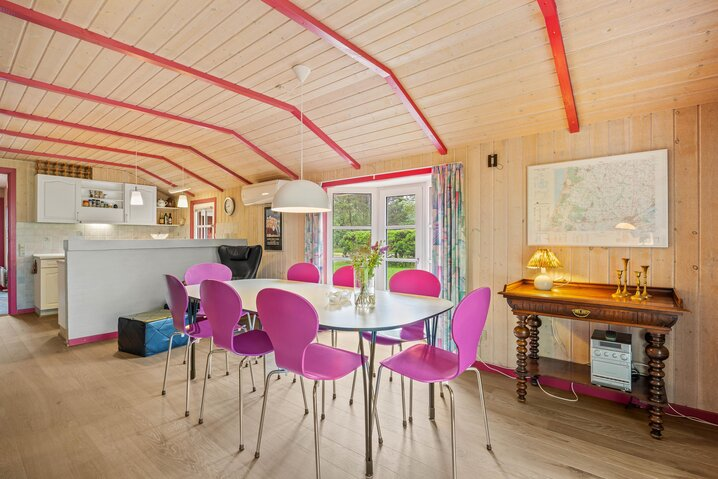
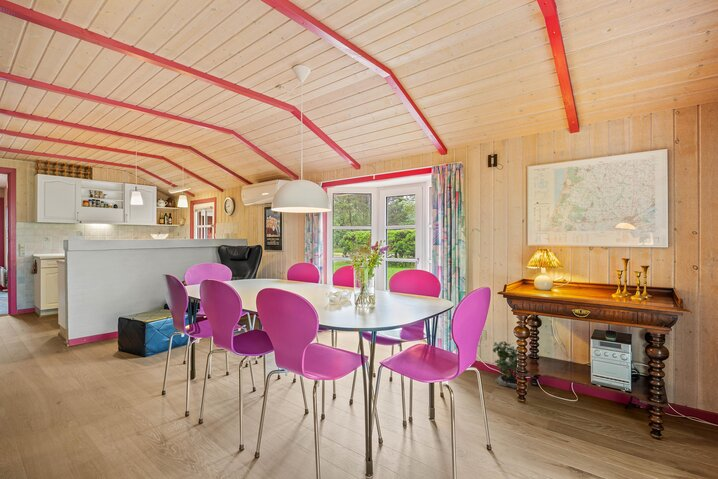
+ potted plant [492,340,530,391]
